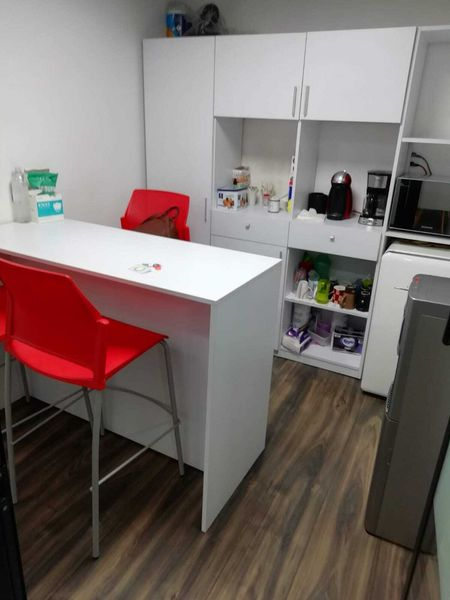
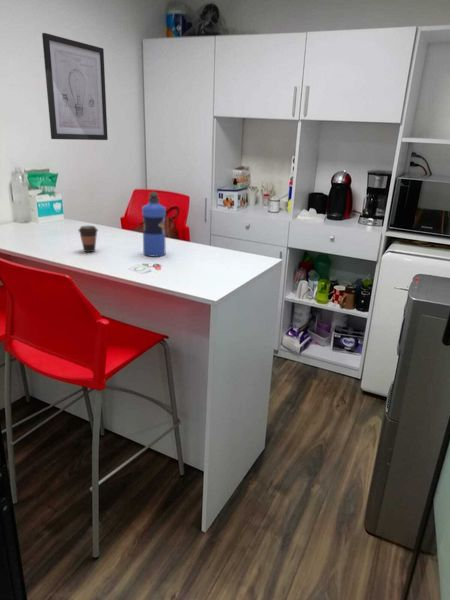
+ water bottle [141,191,167,257]
+ coffee cup [77,225,99,253]
+ wall art [41,32,109,141]
